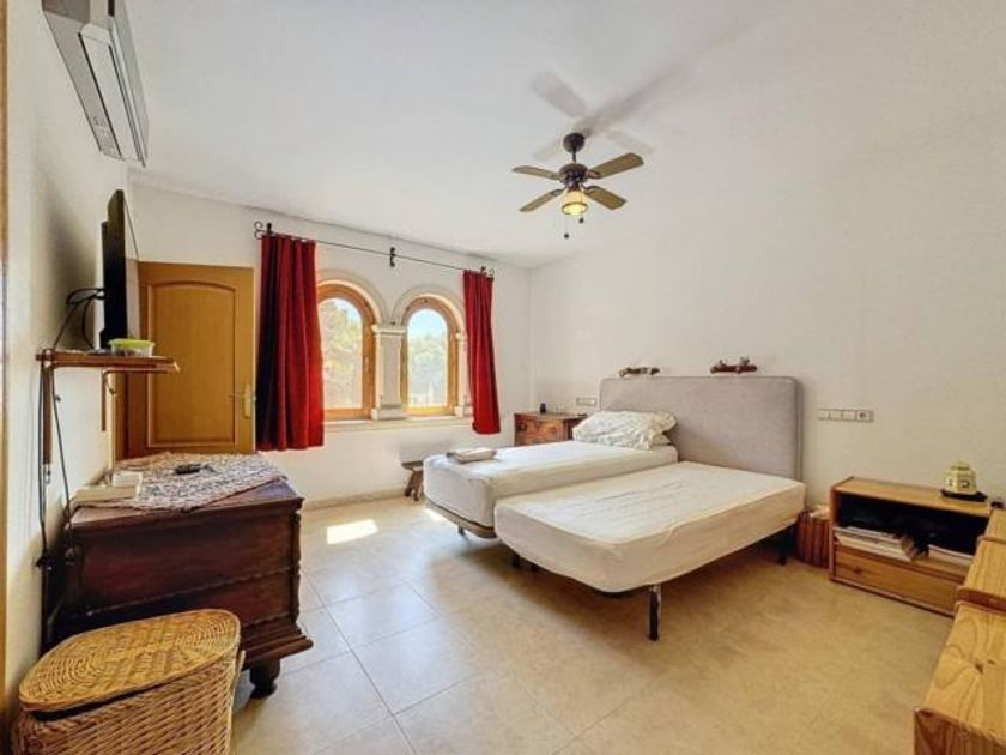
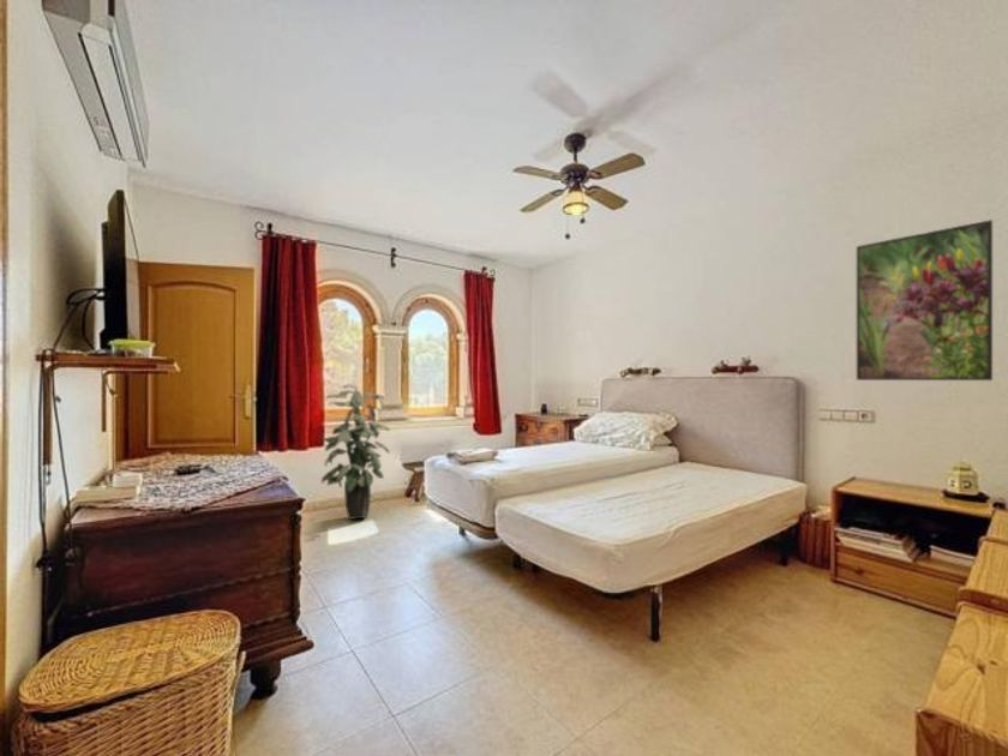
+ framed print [856,218,994,382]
+ indoor plant [320,383,391,521]
